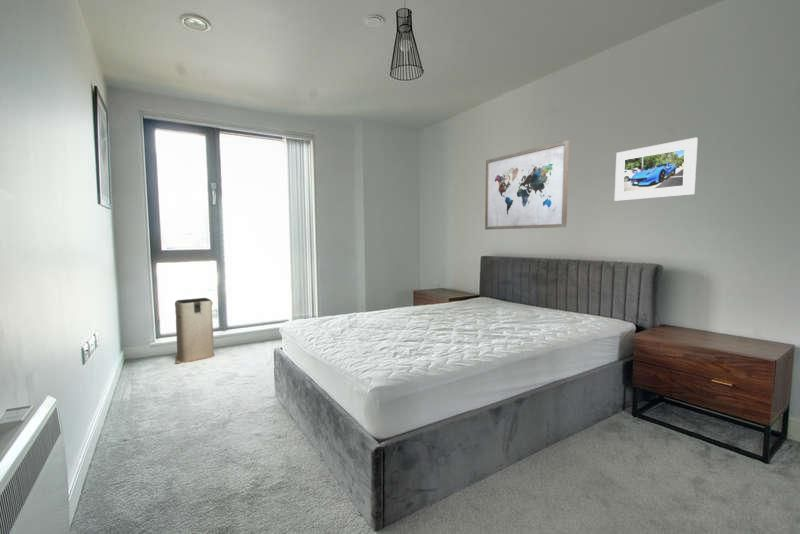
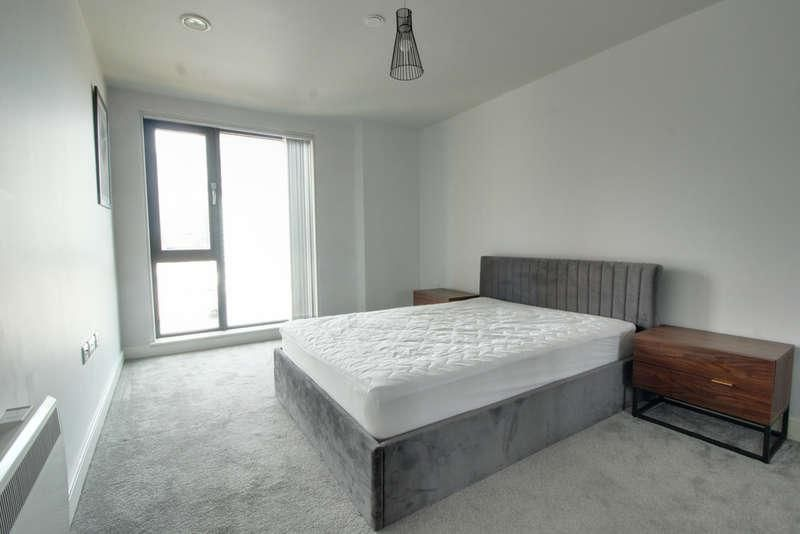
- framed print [614,137,699,202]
- wall art [484,139,570,231]
- laundry basket [174,297,215,365]
